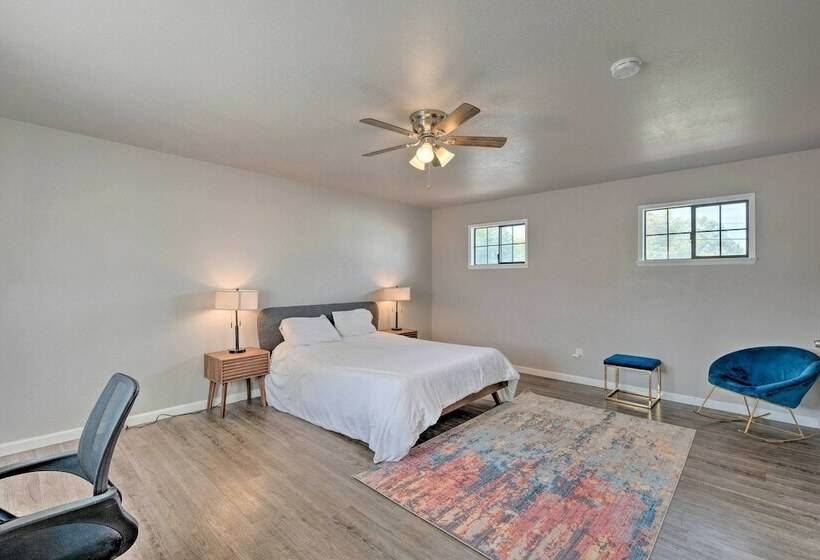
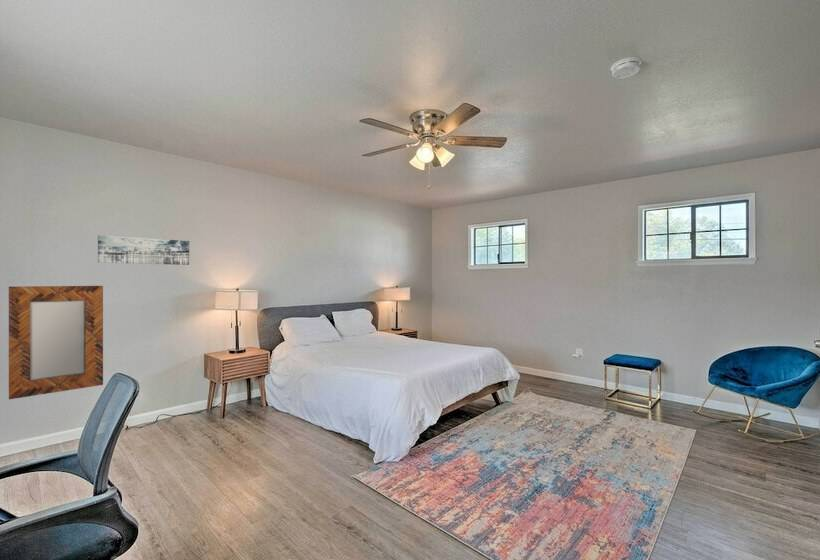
+ home mirror [8,285,104,400]
+ wall art [97,234,190,266]
